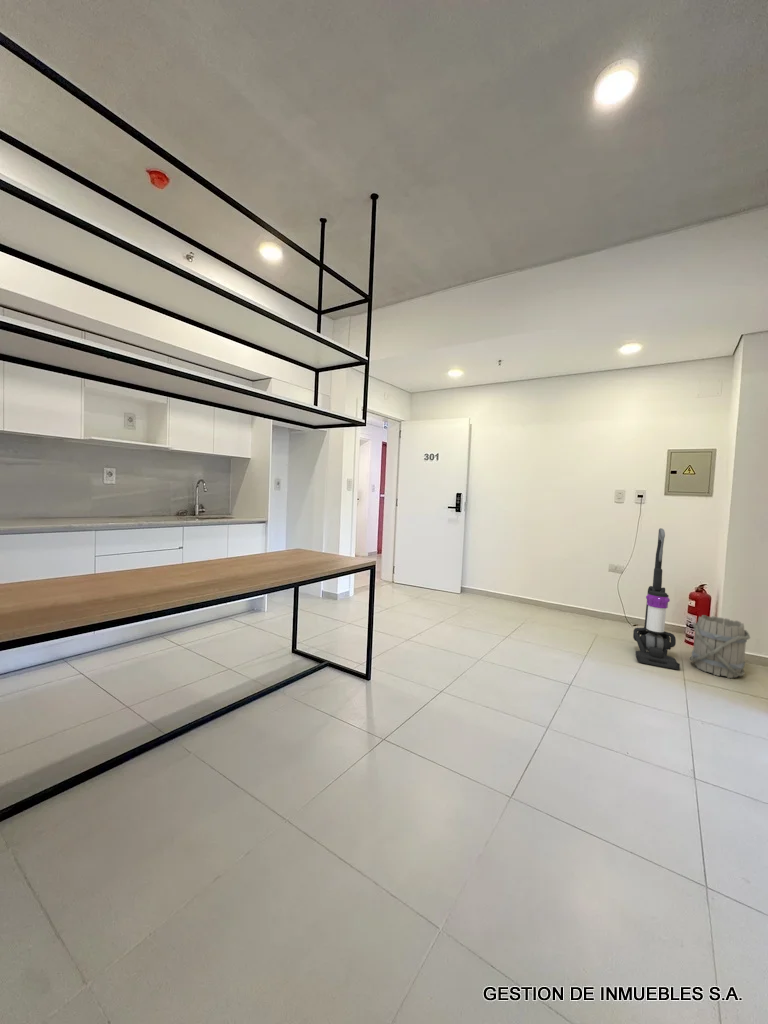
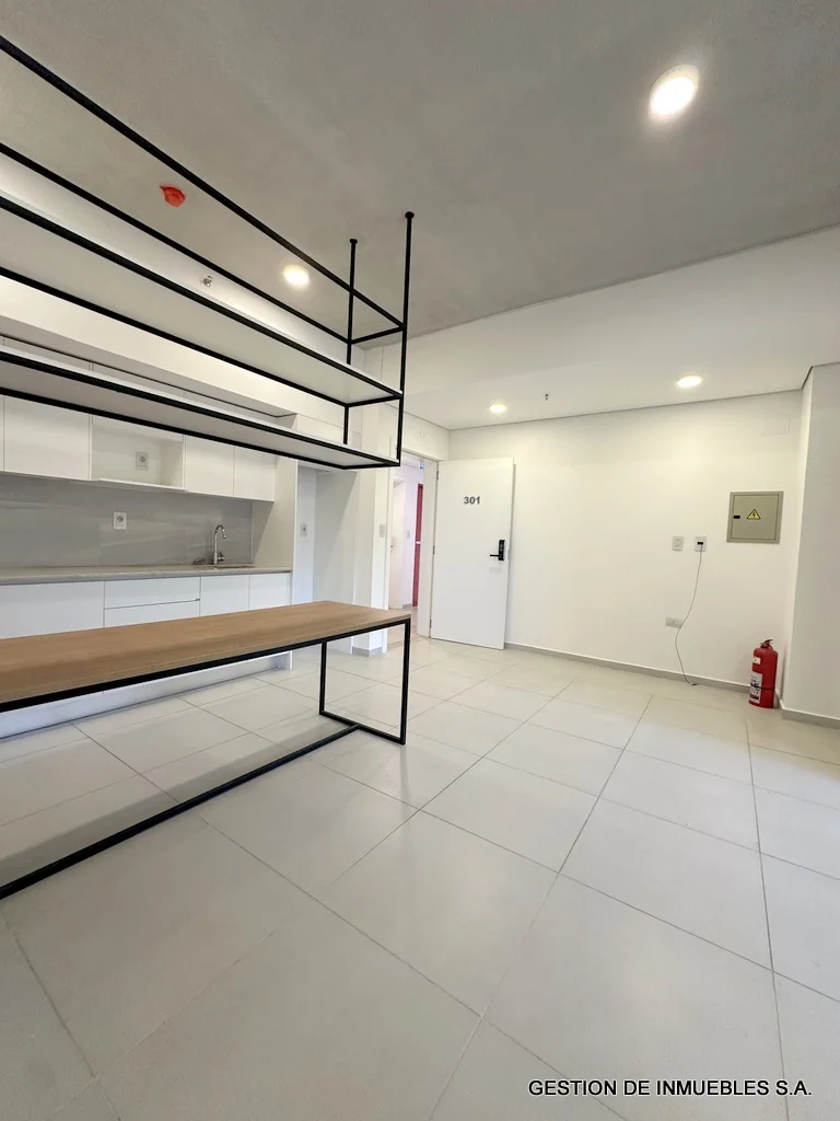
- vacuum cleaner [632,527,681,670]
- bucket [689,614,751,679]
